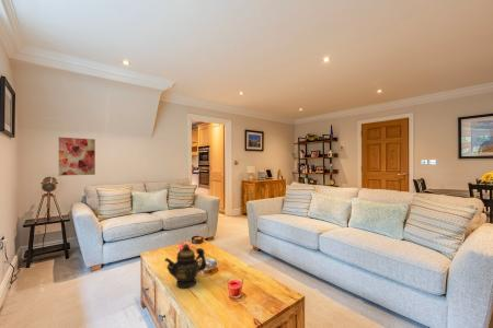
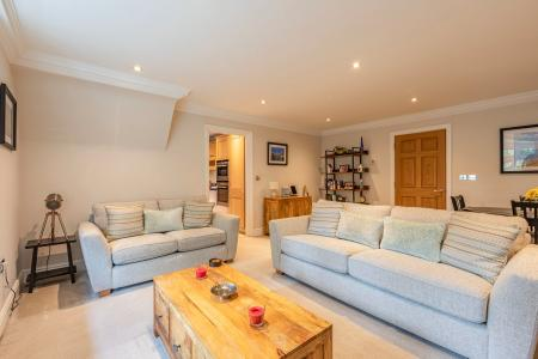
- teapot [163,243,208,290]
- wall art [58,137,96,177]
